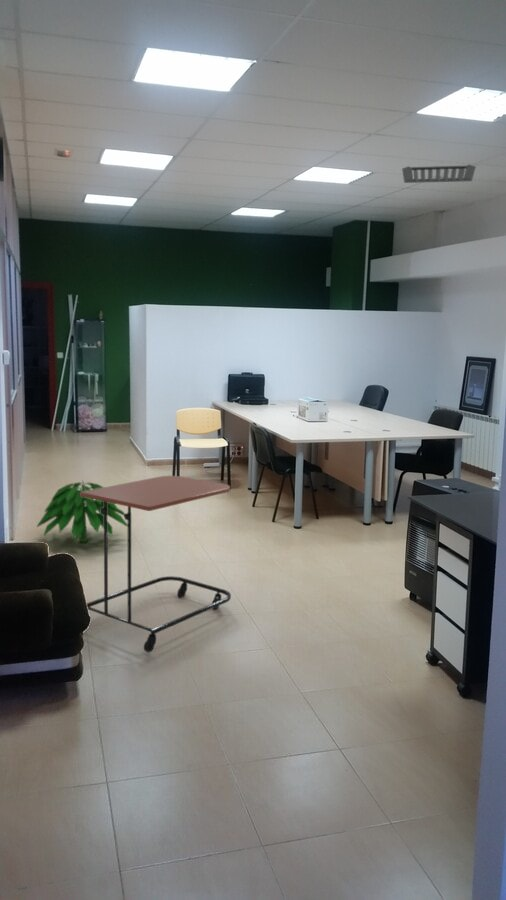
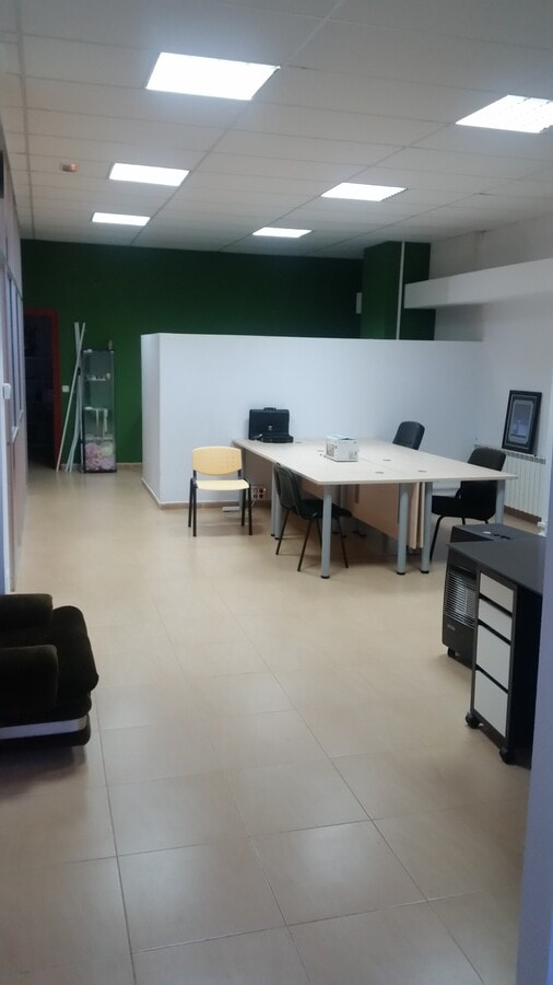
- side table [81,475,232,653]
- indoor plant [36,481,128,543]
- ceiling vent [401,164,477,184]
